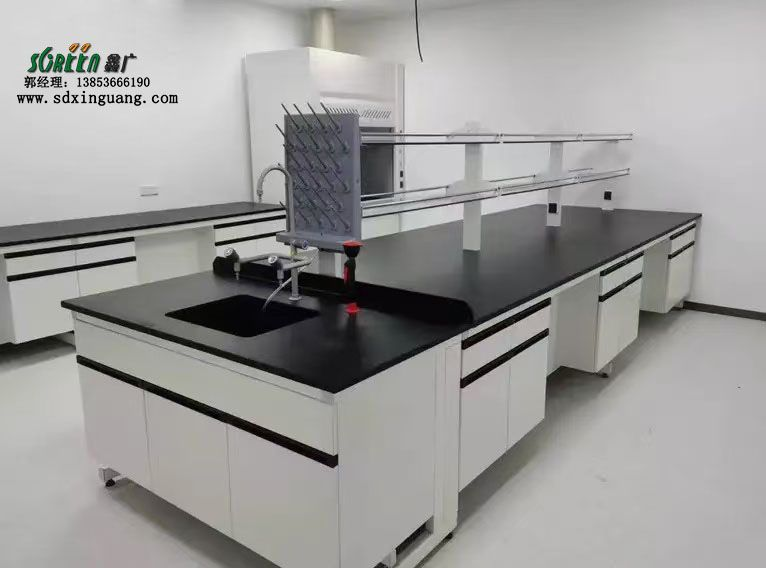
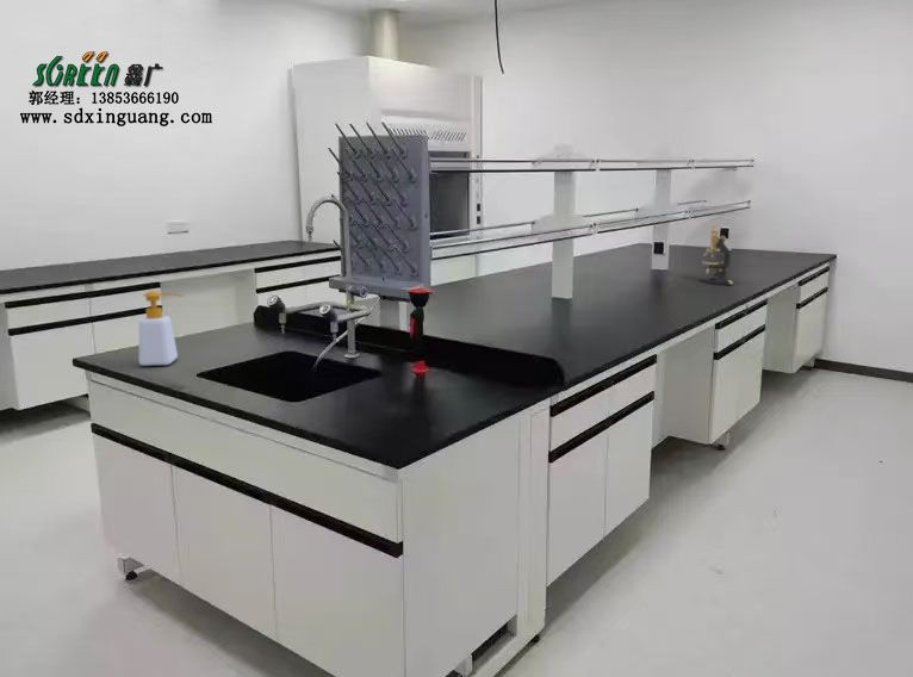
+ soap bottle [138,290,185,367]
+ microscope [698,225,734,286]
